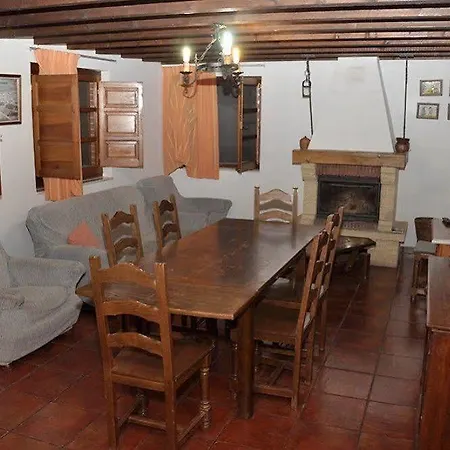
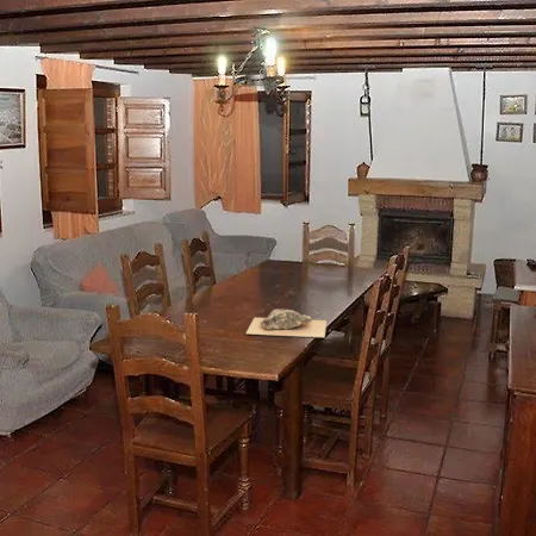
+ mineral sample [244,307,328,338]
